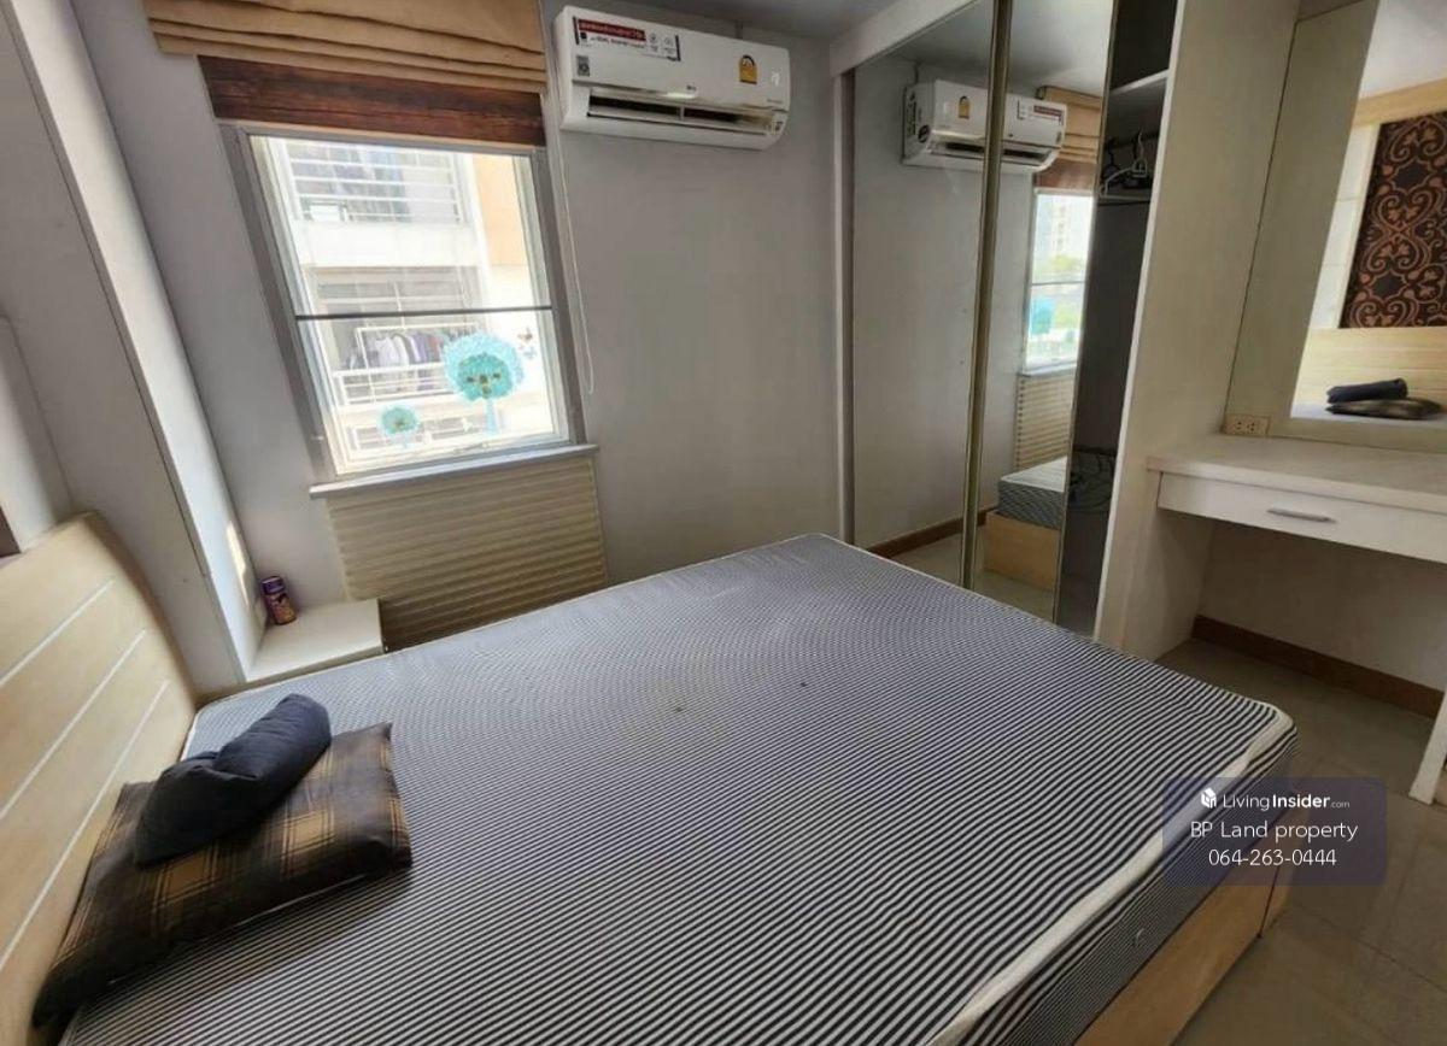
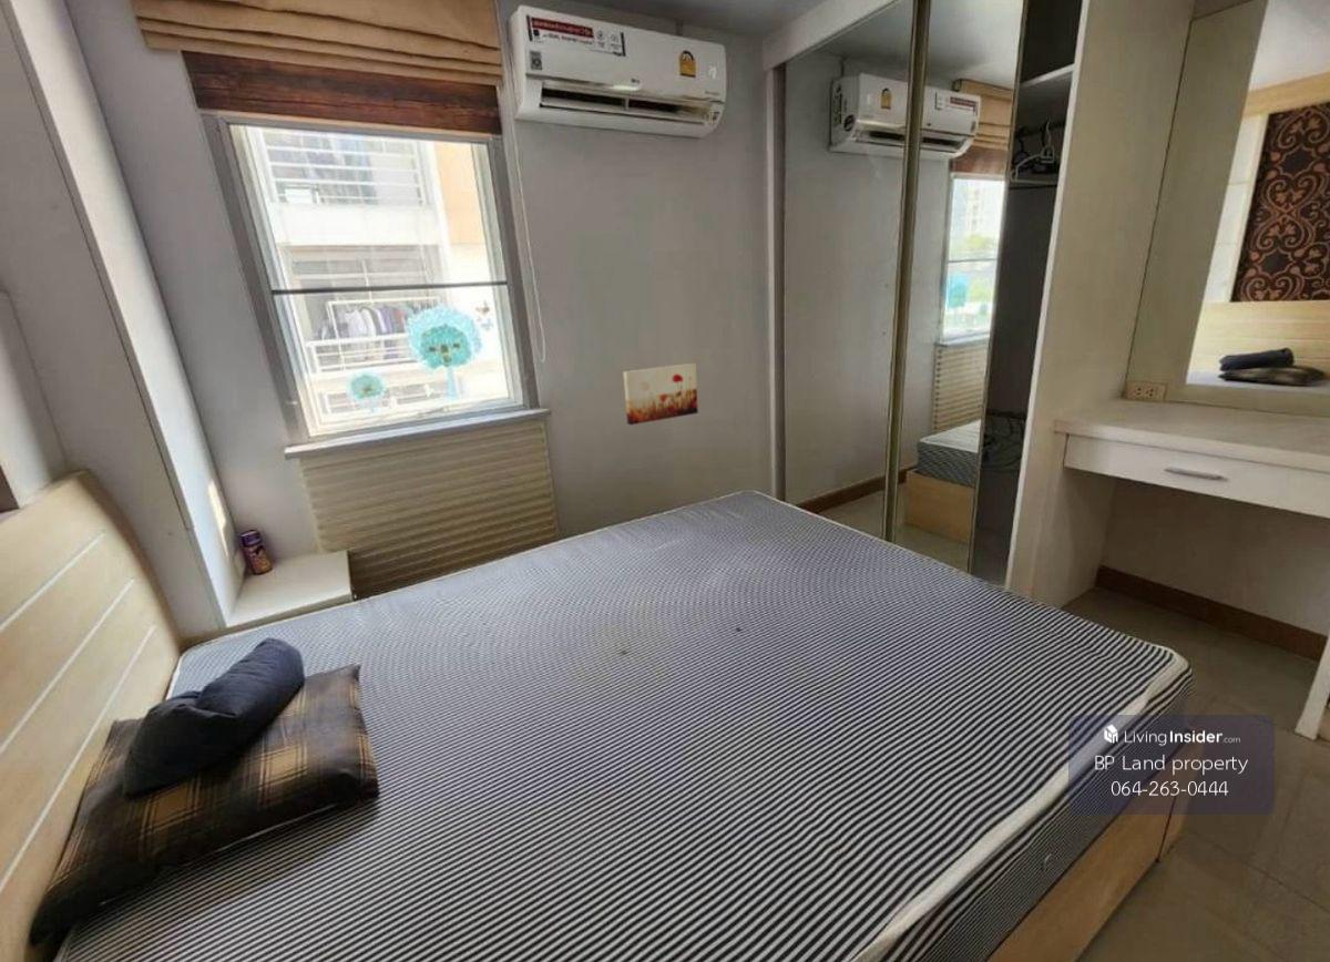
+ wall art [622,362,699,426]
